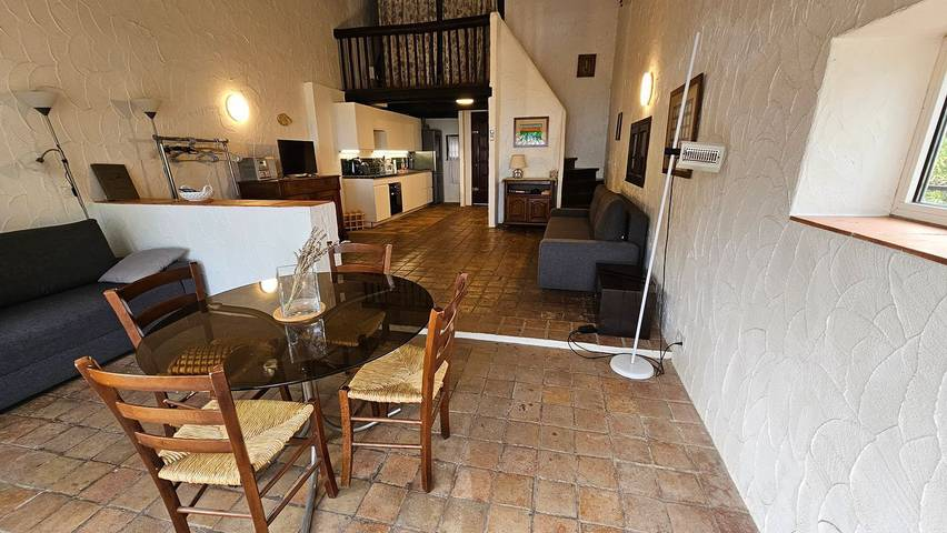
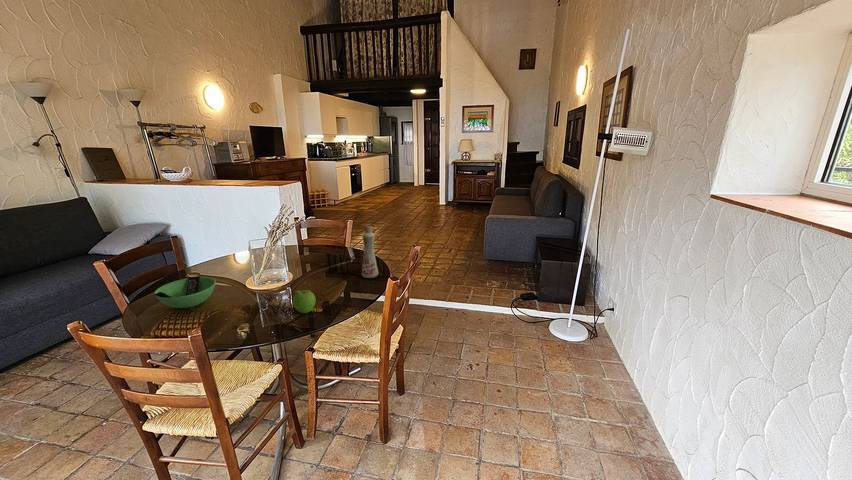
+ bowl [153,275,217,309]
+ fruit [292,289,317,314]
+ bottle [361,224,379,279]
